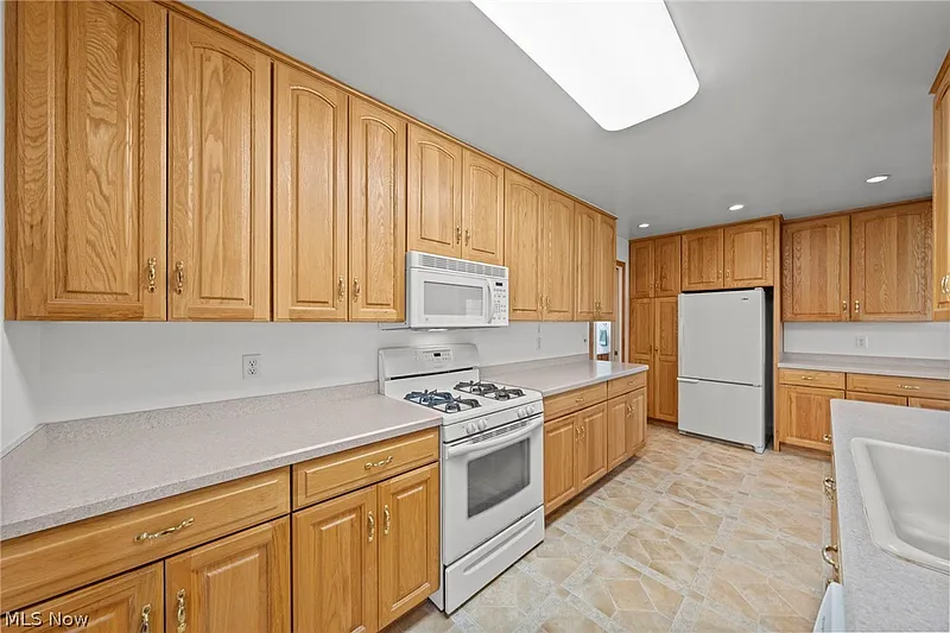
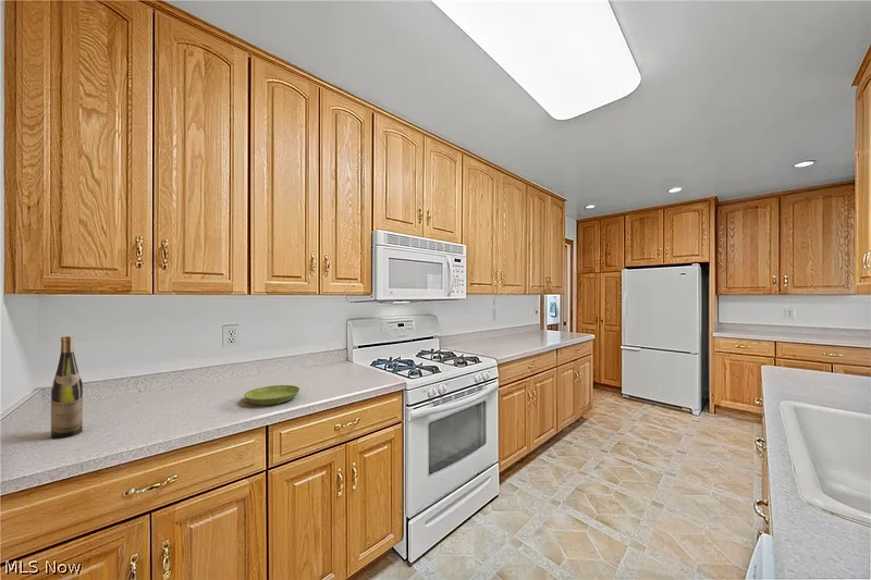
+ wine bottle [50,335,84,440]
+ saucer [243,384,300,406]
